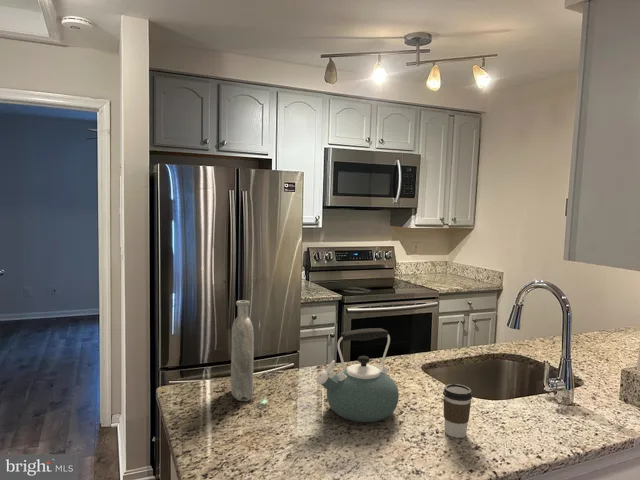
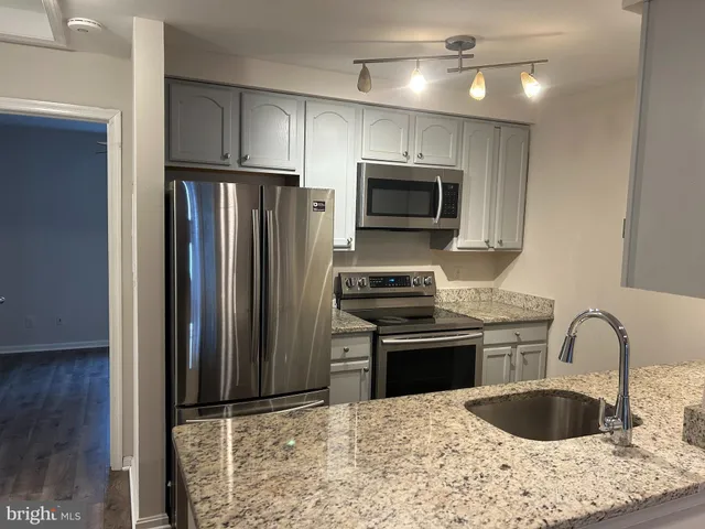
- kettle [315,327,400,423]
- bottle [230,299,255,402]
- coffee cup [442,383,473,439]
